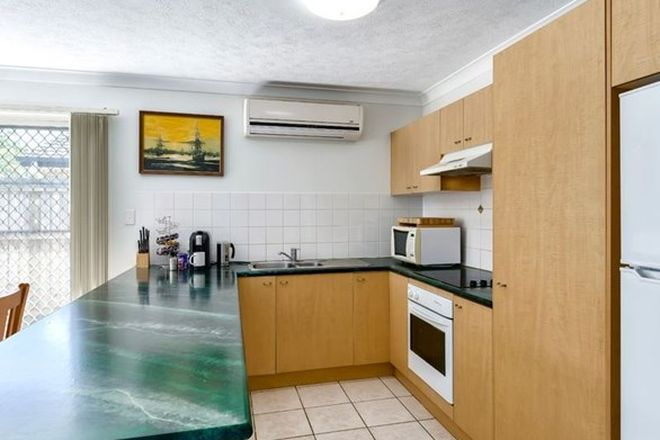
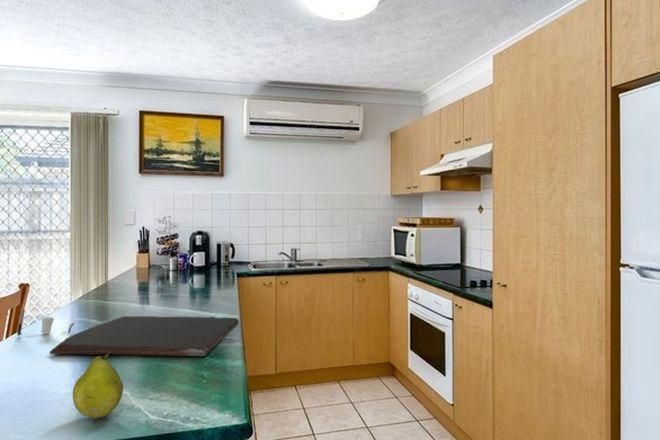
+ cup [16,308,75,337]
+ fruit [72,352,124,419]
+ cutting board [48,315,240,357]
